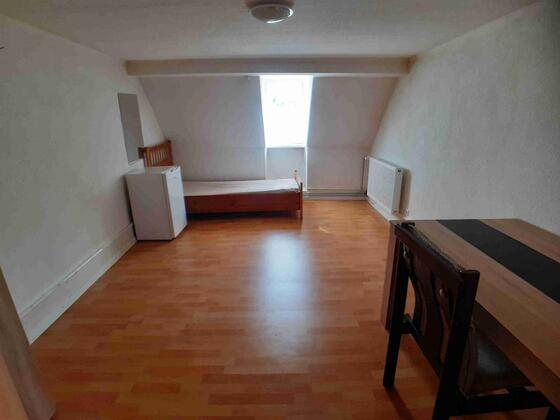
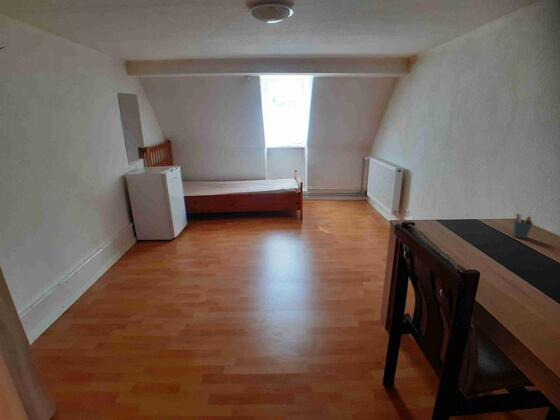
+ pen holder [512,213,534,239]
